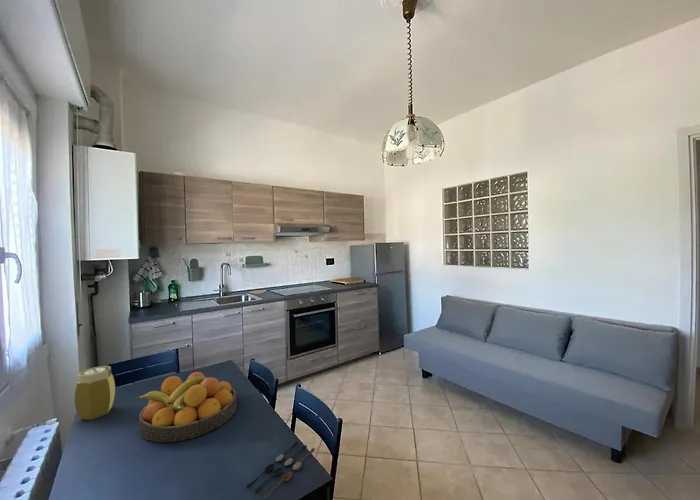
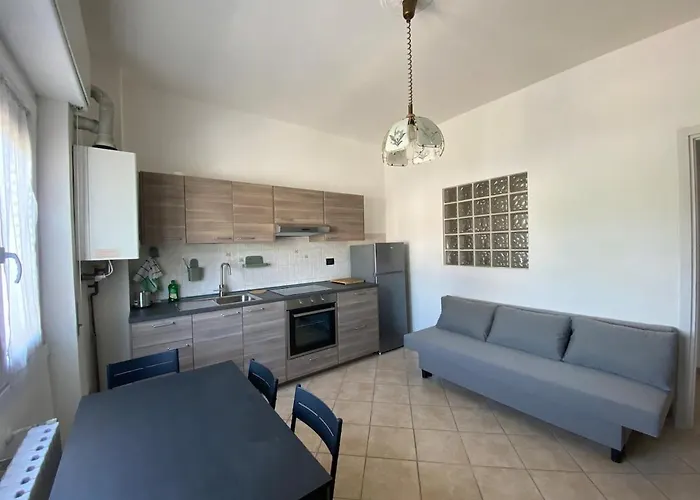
- fruit bowl [135,371,238,443]
- jar [74,365,116,421]
- spoon [245,441,316,499]
